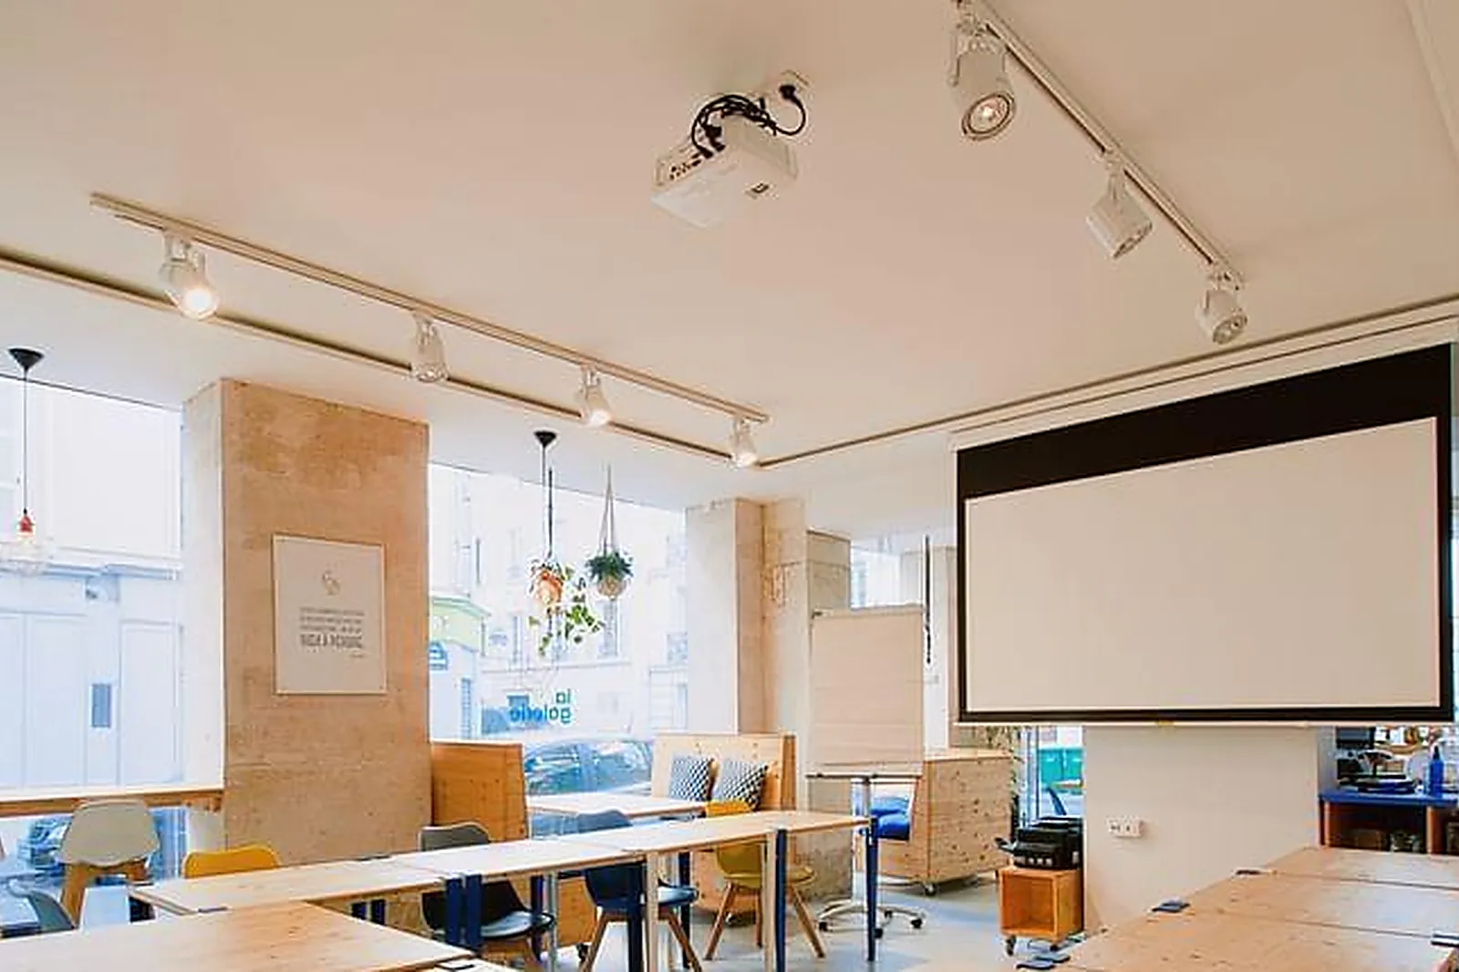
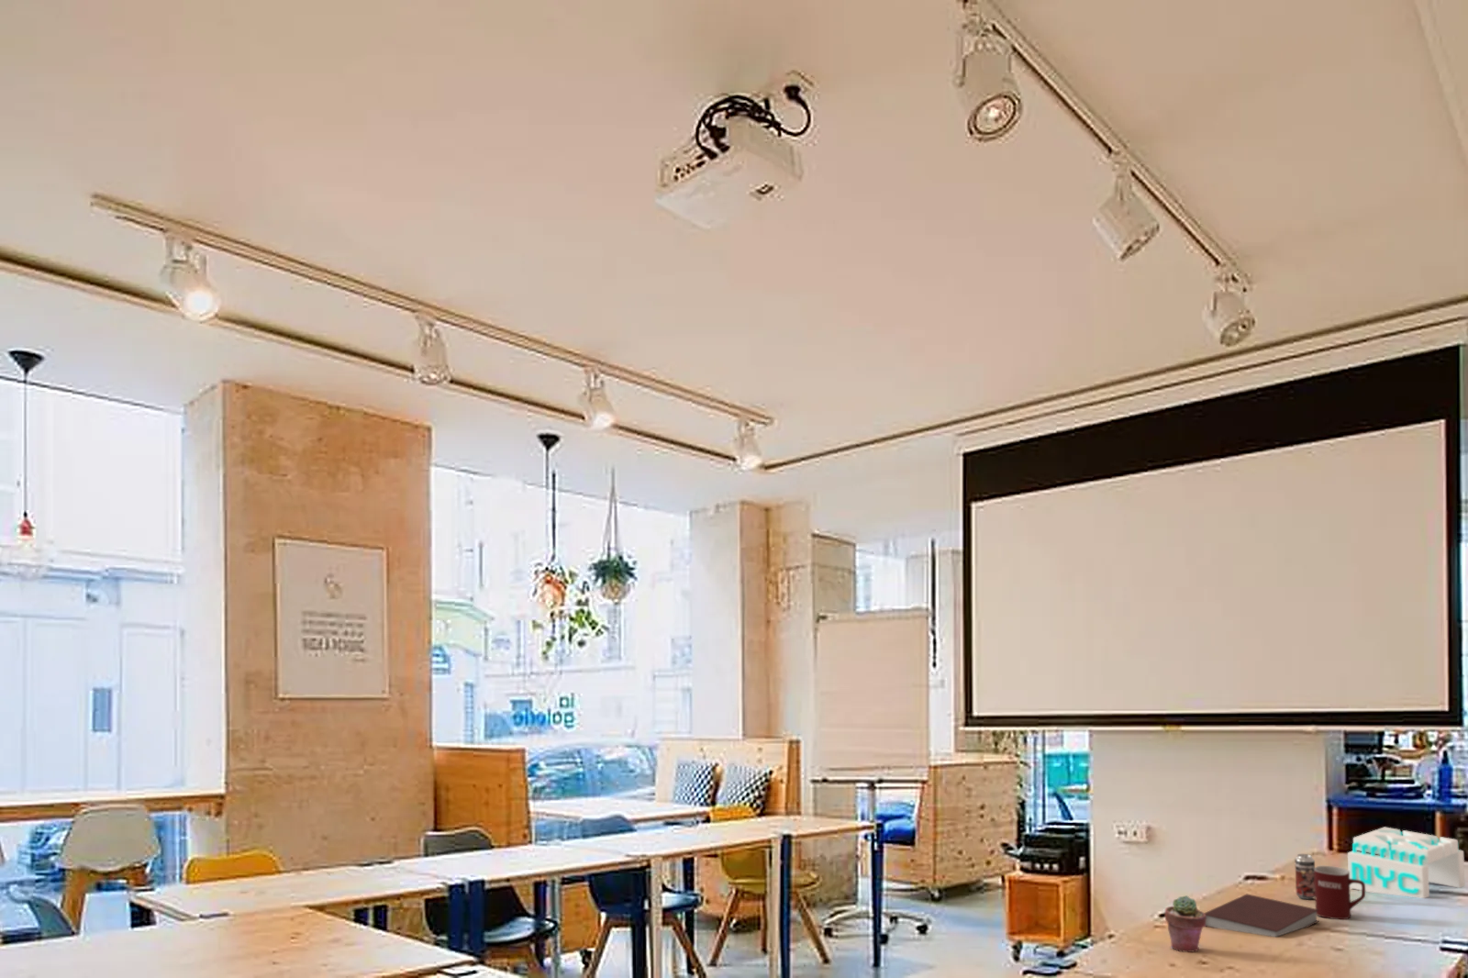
+ notebook [1204,894,1321,938]
+ table [1347,826,1466,899]
+ mug [1314,866,1366,920]
+ potted succulent [1165,895,1206,953]
+ beverage can [1293,854,1315,901]
